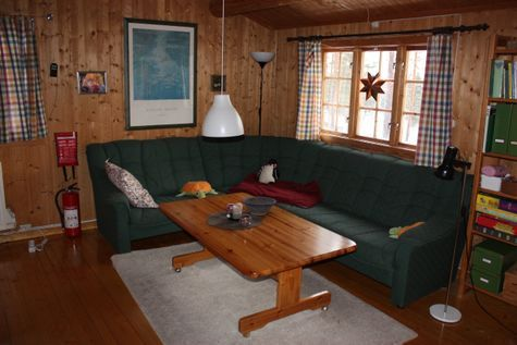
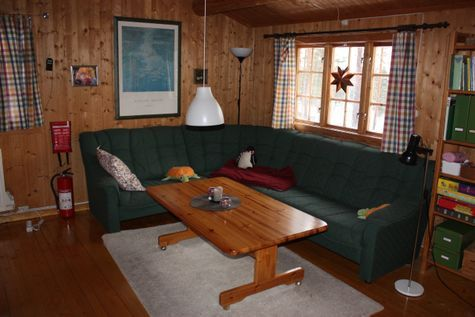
- decorative bowl [241,196,278,217]
